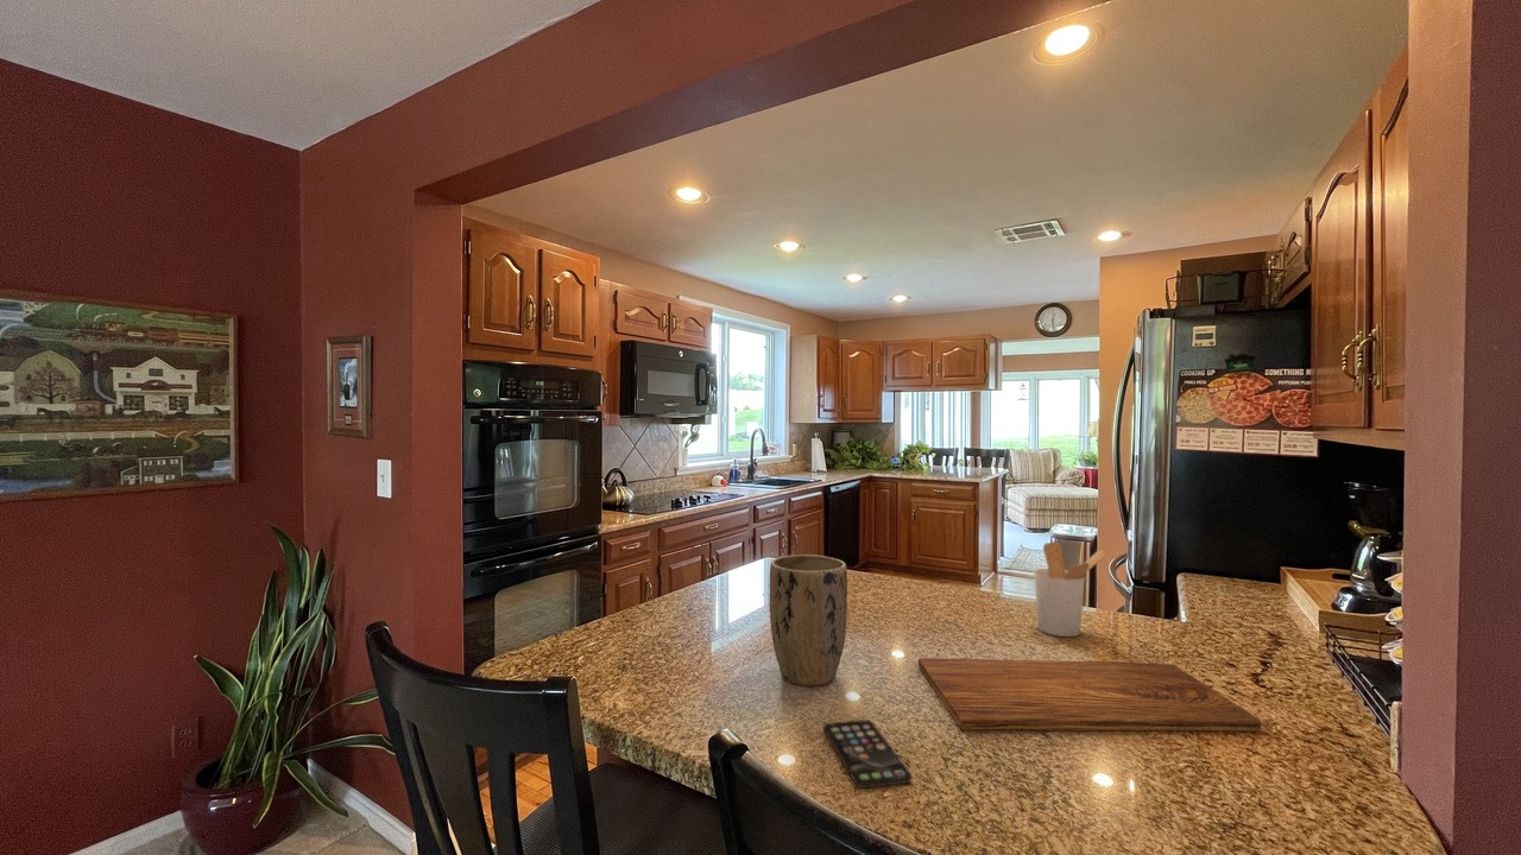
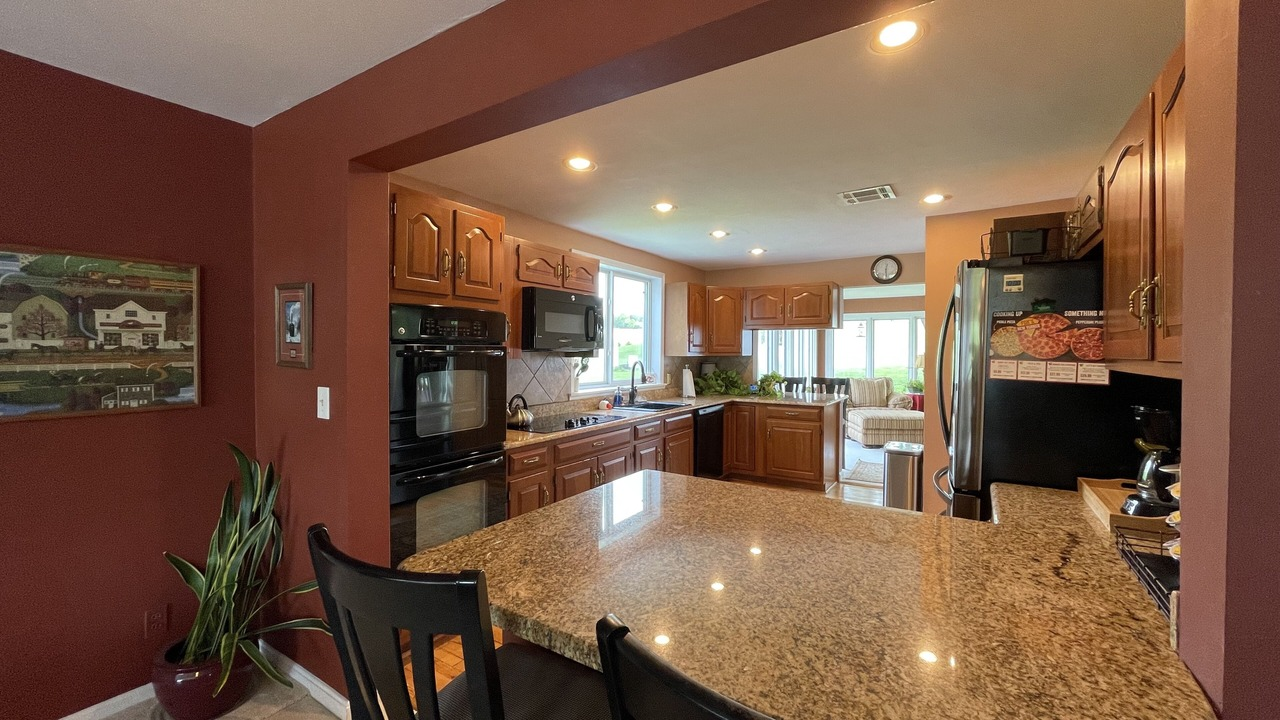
- plant pot [768,553,848,688]
- smartphone [822,718,913,788]
- utensil holder [1033,540,1109,638]
- cutting board [917,657,1262,733]
